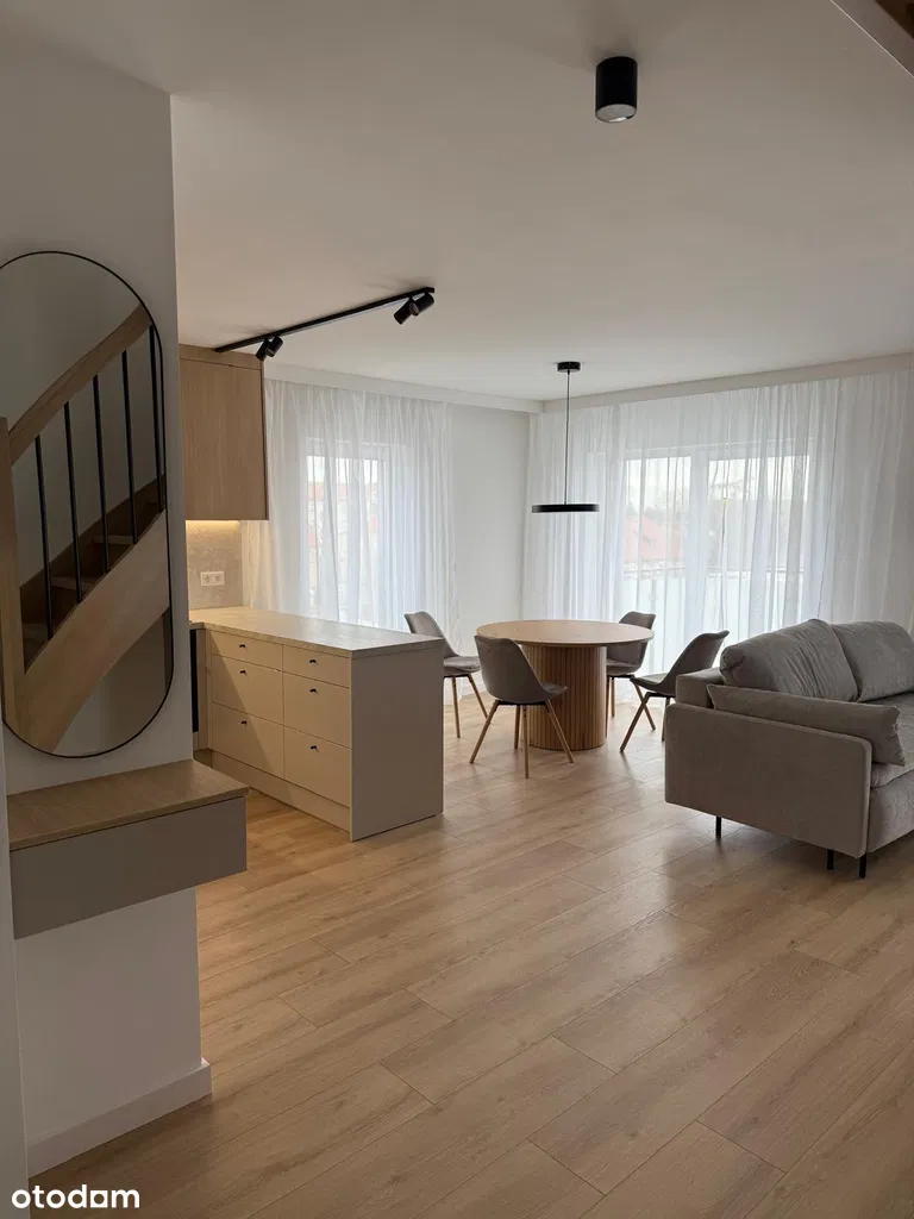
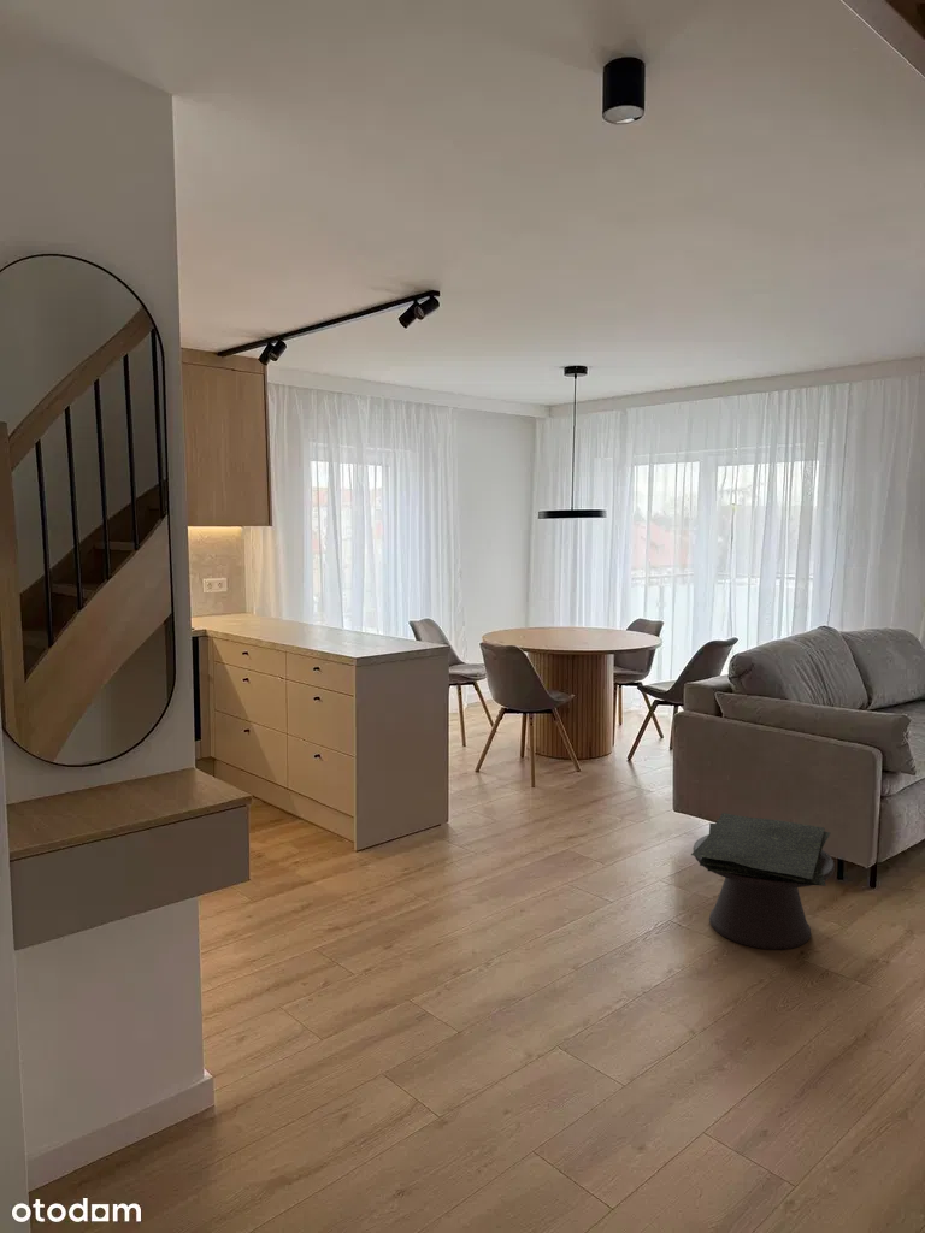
+ side table [690,812,836,951]
